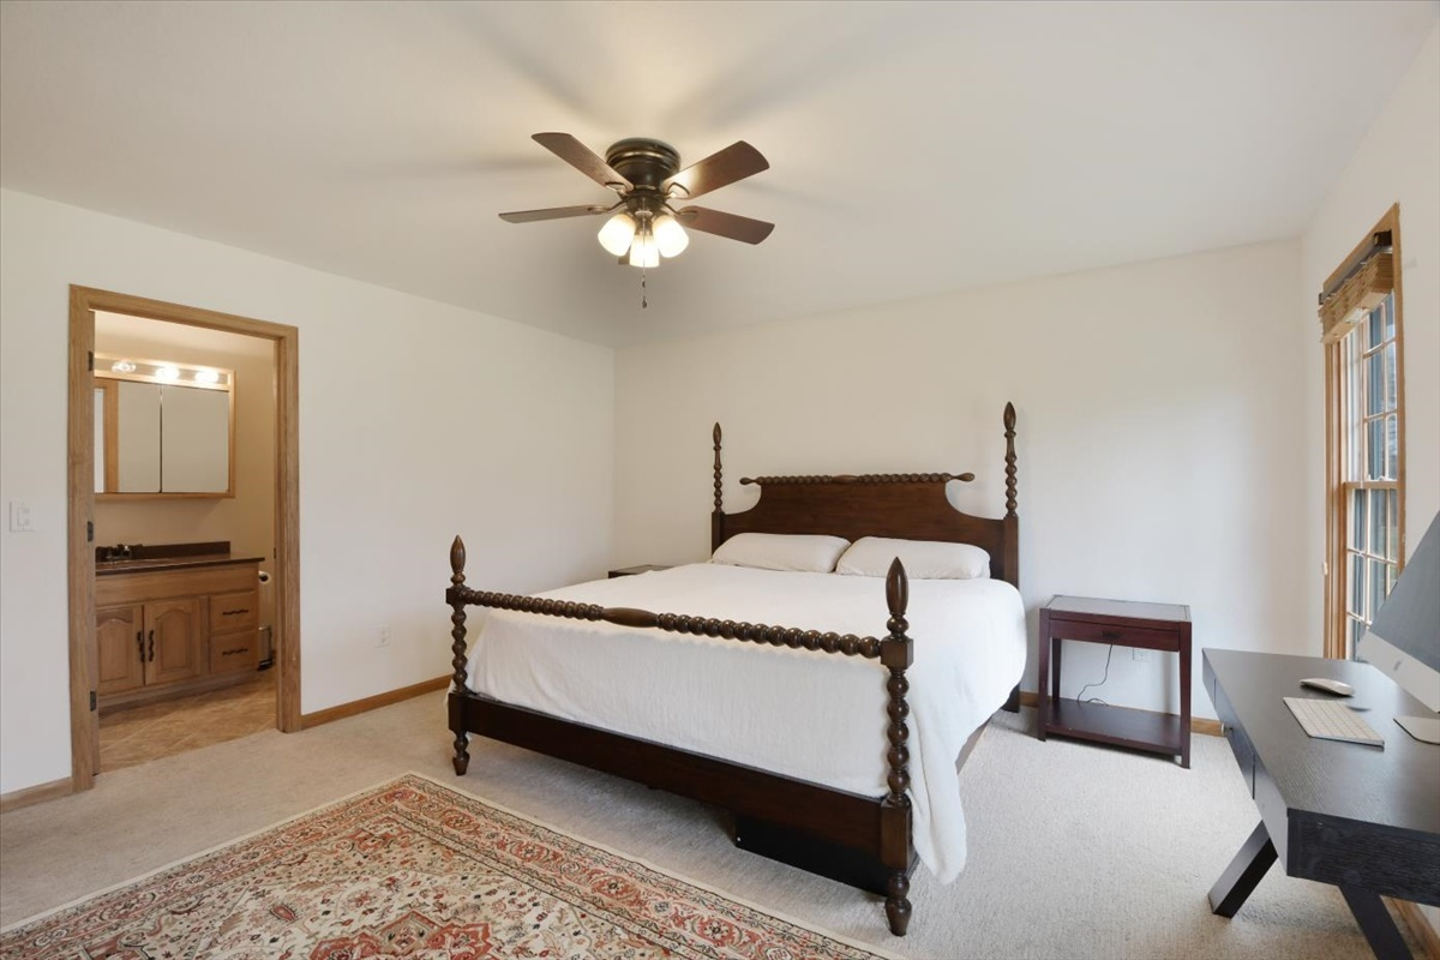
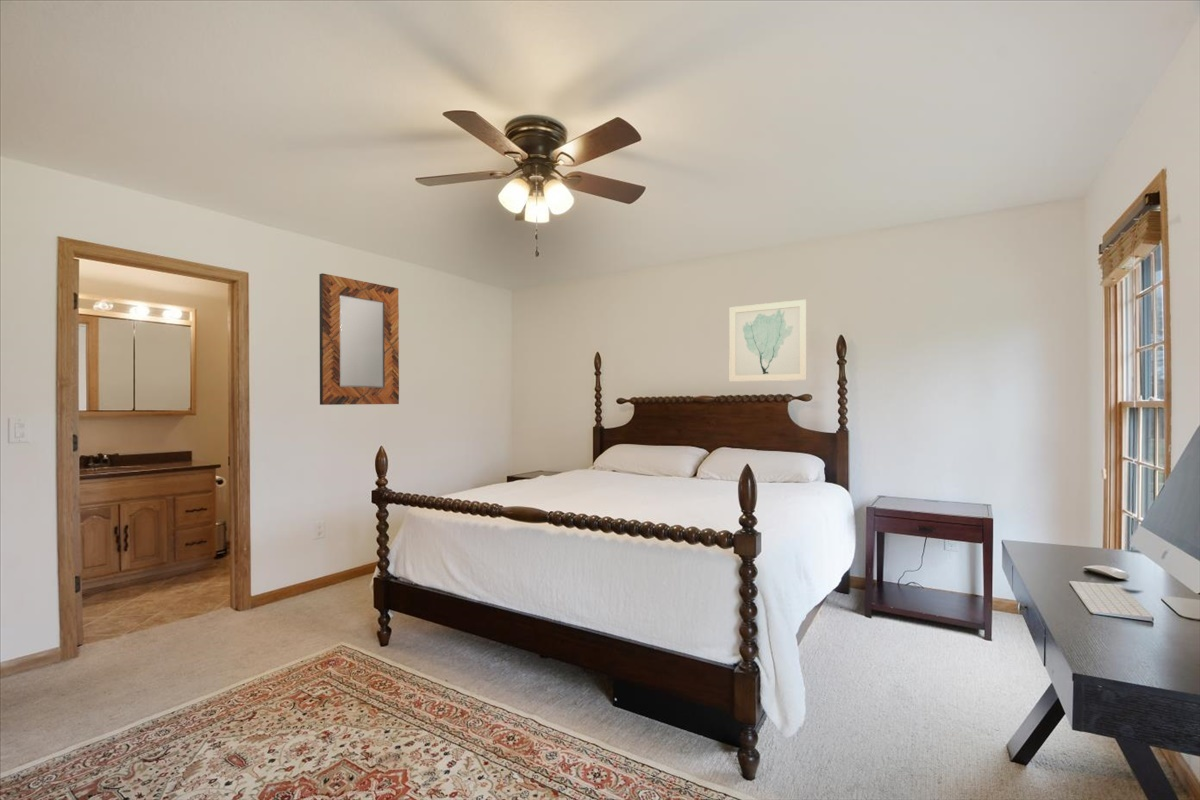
+ wall art [728,299,808,383]
+ home mirror [318,272,400,406]
